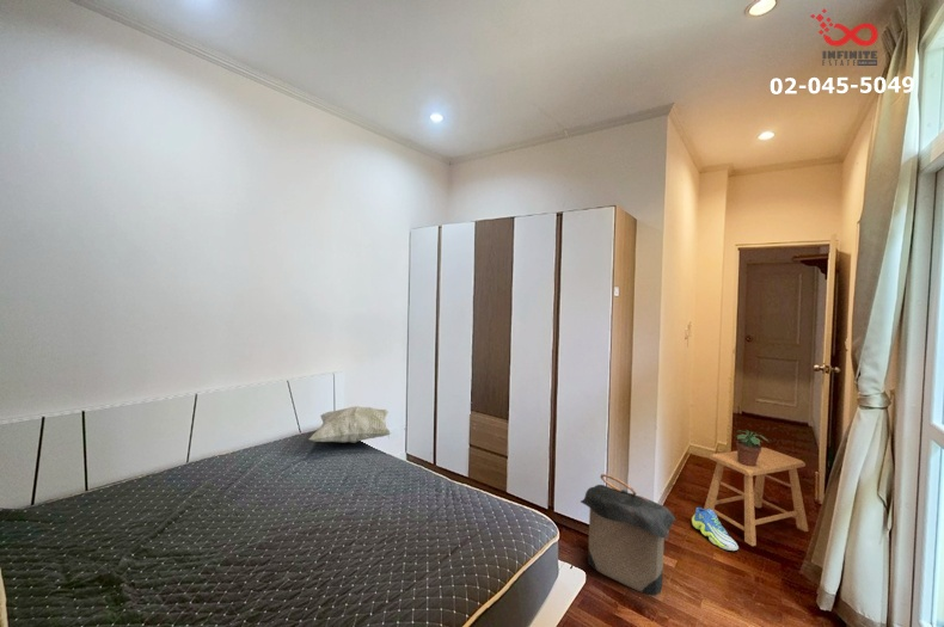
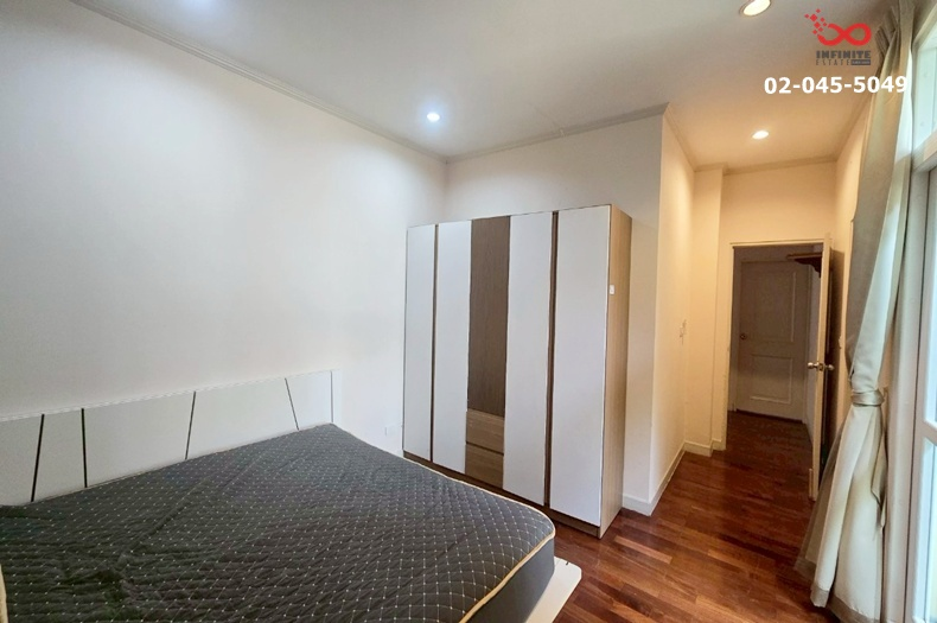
- sneaker [691,506,740,552]
- decorative pillow [307,405,392,444]
- potted plant [735,429,770,466]
- stool [703,447,810,547]
- laundry hamper [580,473,679,597]
